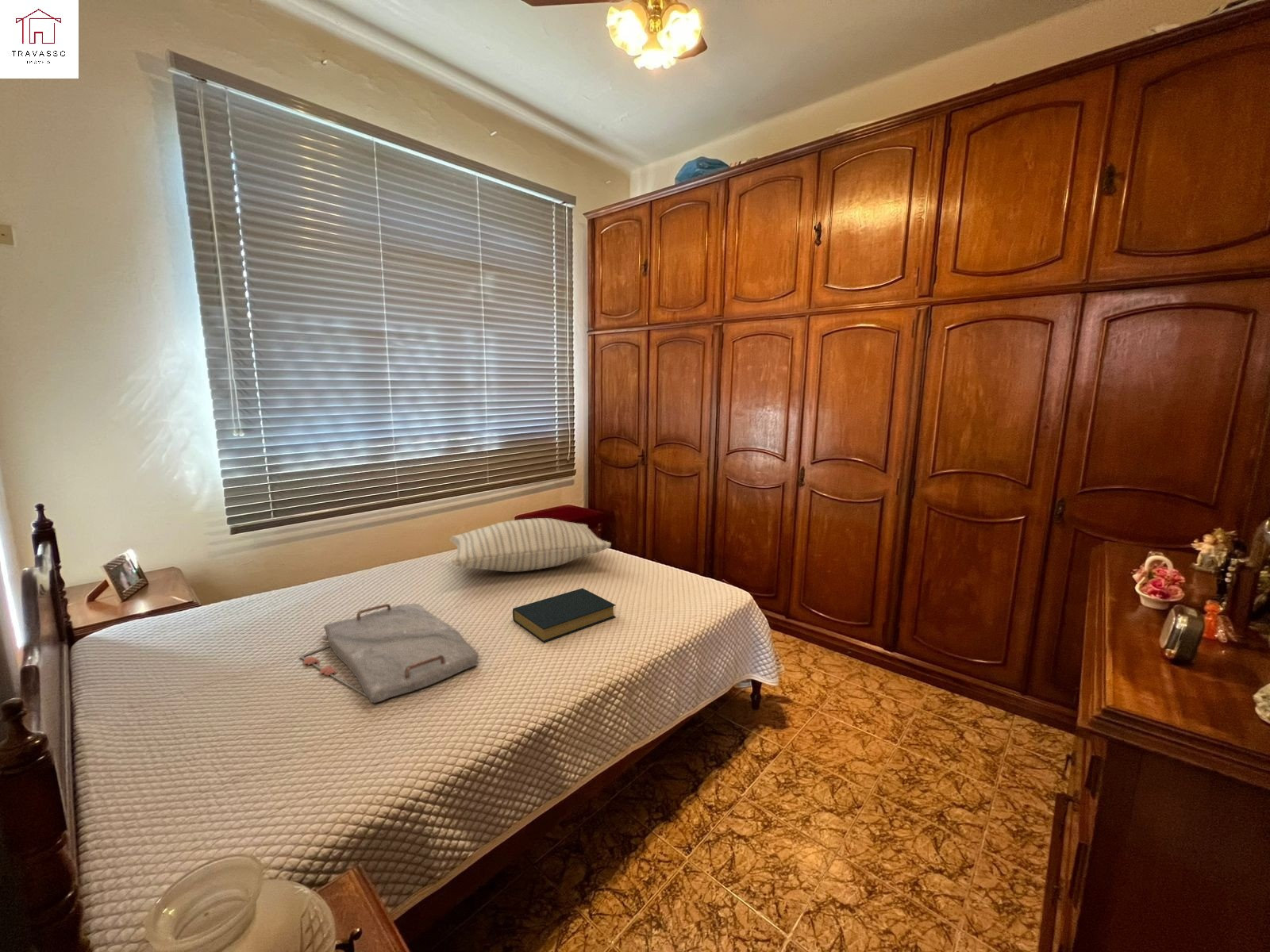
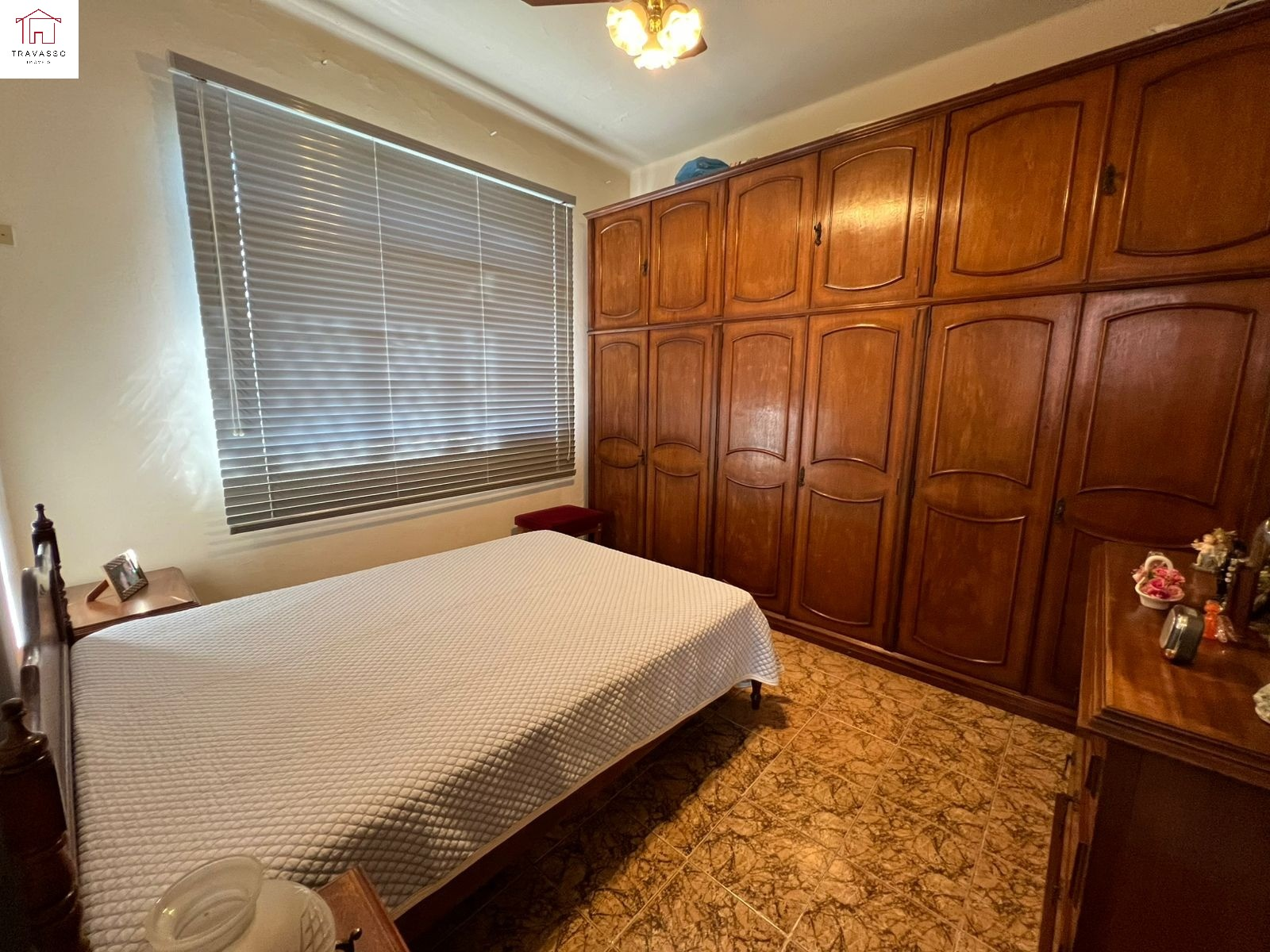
- pillow [449,517,612,573]
- hardback book [512,588,617,643]
- serving tray [298,603,479,704]
